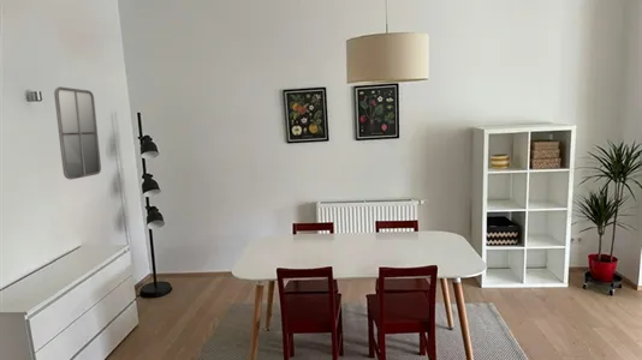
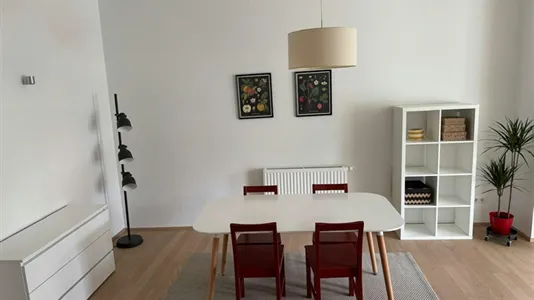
- home mirror [53,85,102,181]
